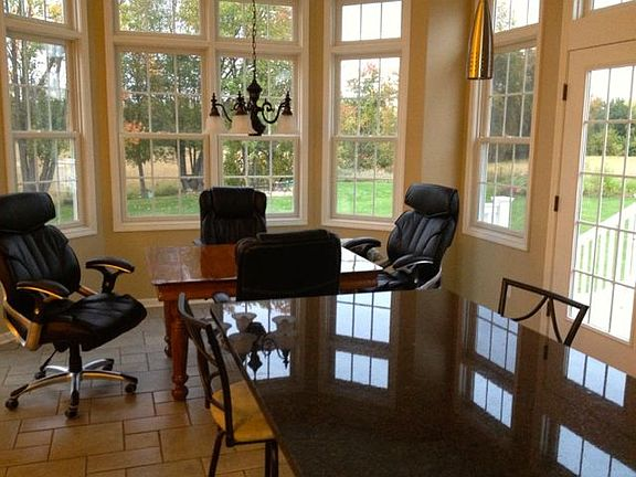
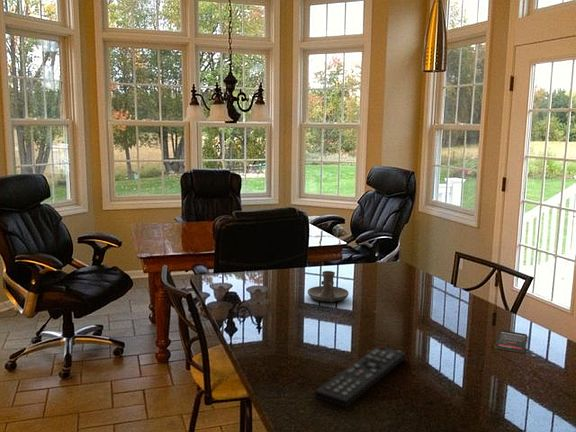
+ remote control [314,345,407,409]
+ candle holder [307,270,350,303]
+ smartphone [494,329,528,354]
